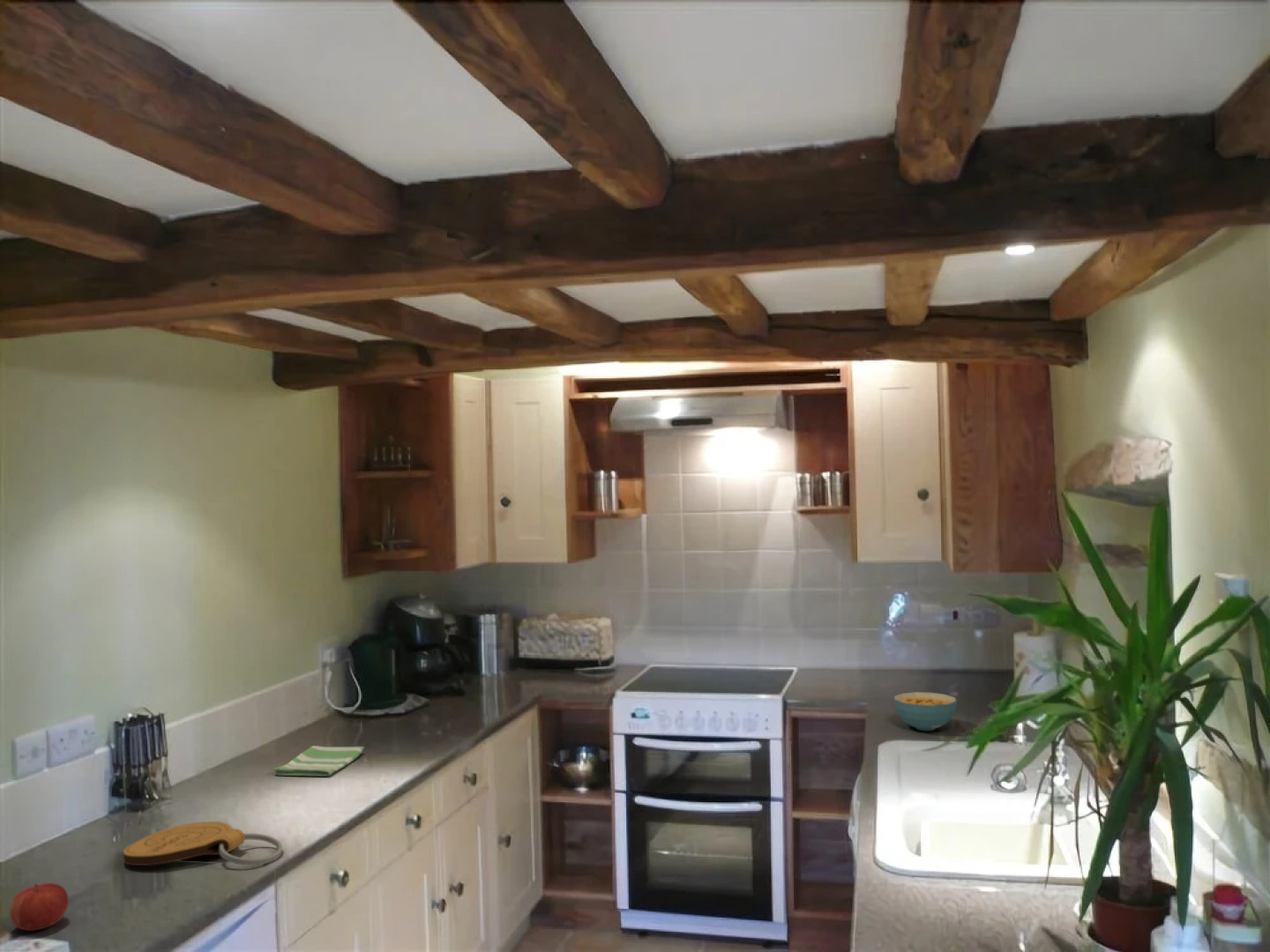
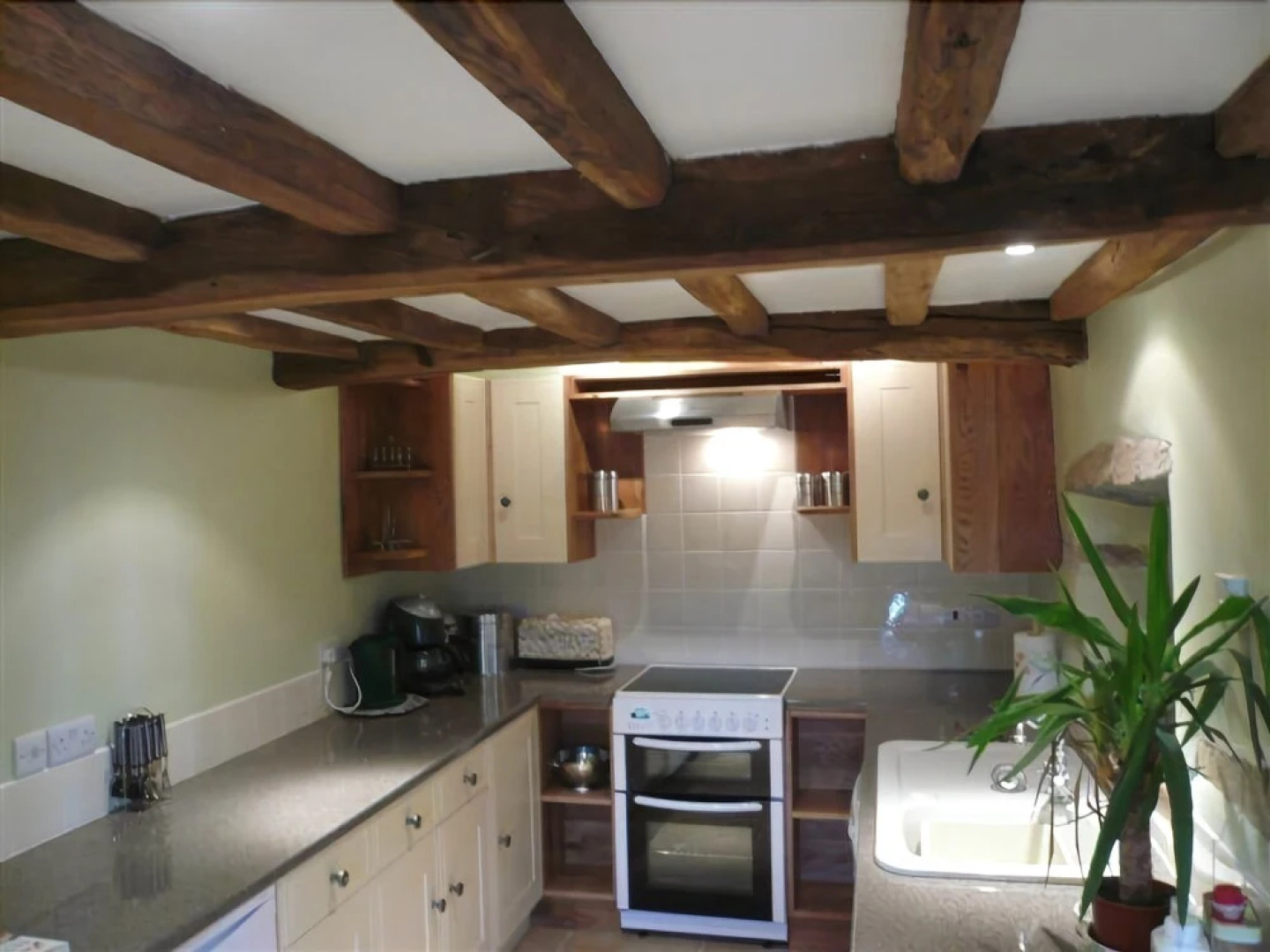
- key chain [123,821,283,866]
- dish towel [273,745,364,777]
- fruit [9,882,70,932]
- cereal bowl [893,691,958,732]
